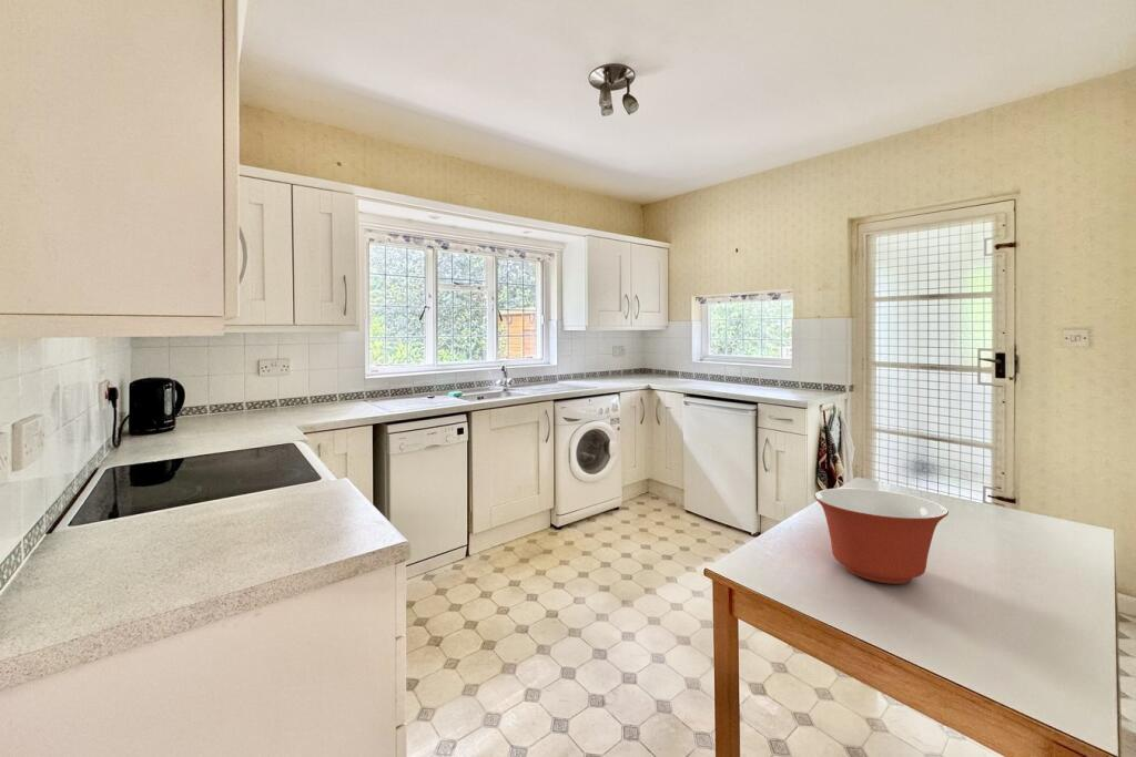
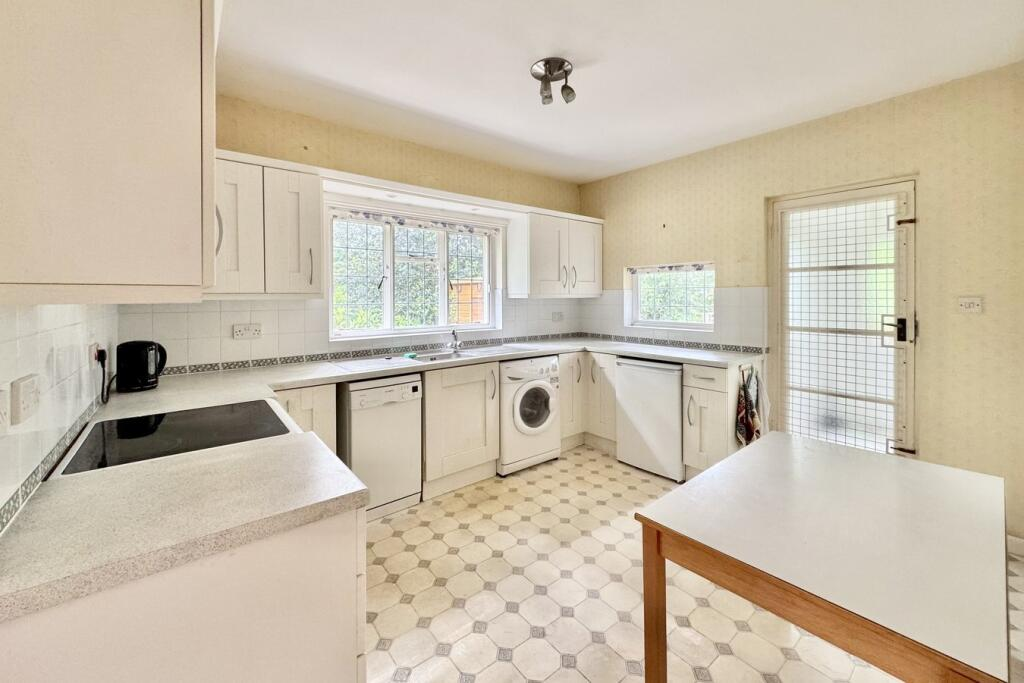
- mixing bowl [813,488,950,585]
